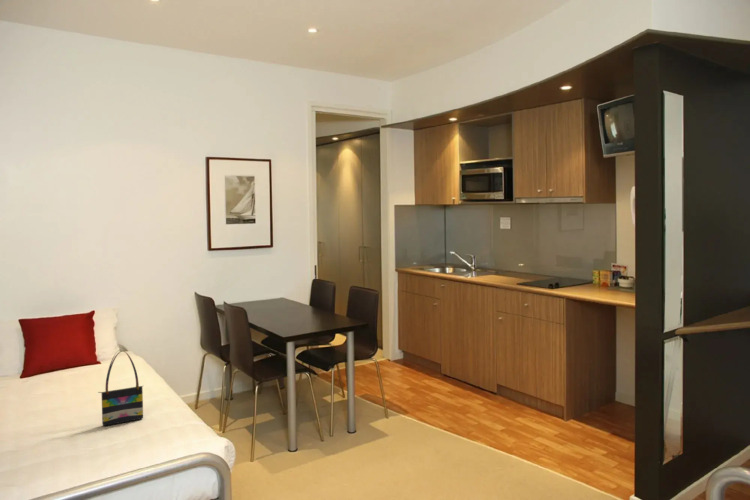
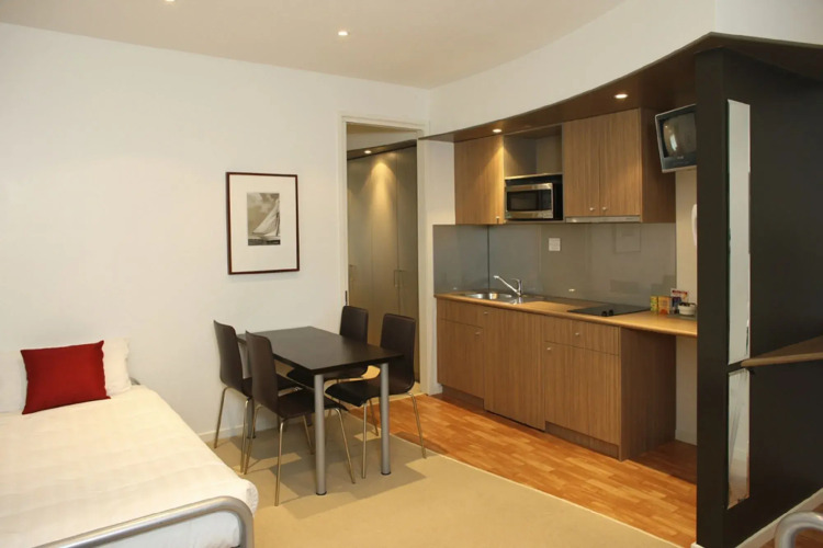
- tote bag [97,348,144,427]
